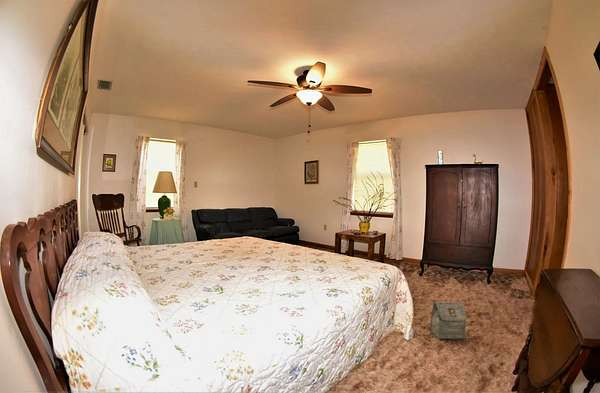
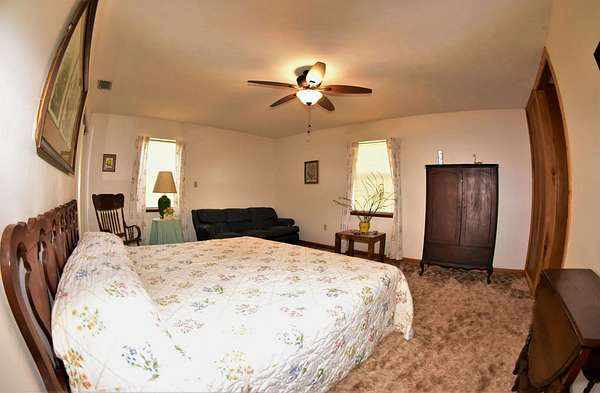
- bag [429,300,468,340]
